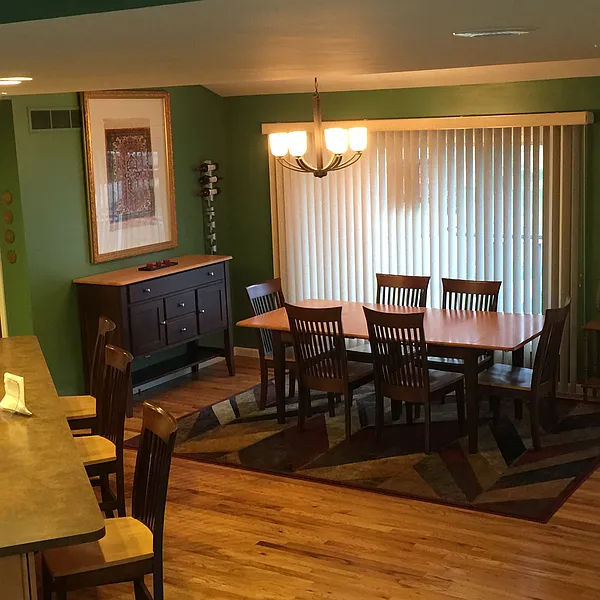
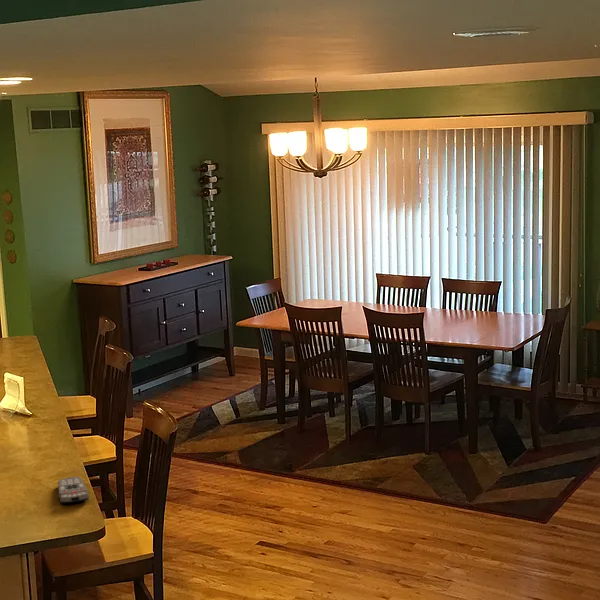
+ remote control [57,476,90,504]
